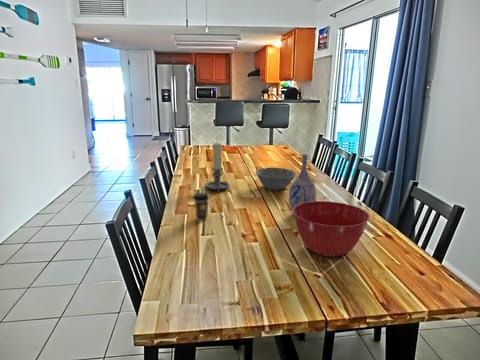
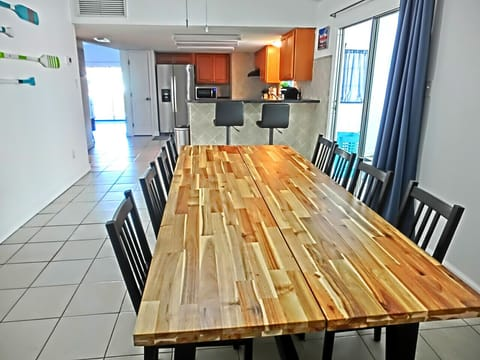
- mixing bowl [292,200,371,258]
- candle holder [204,142,231,193]
- coffee cup [192,192,210,222]
- bowl [255,166,297,191]
- vase [288,153,317,215]
